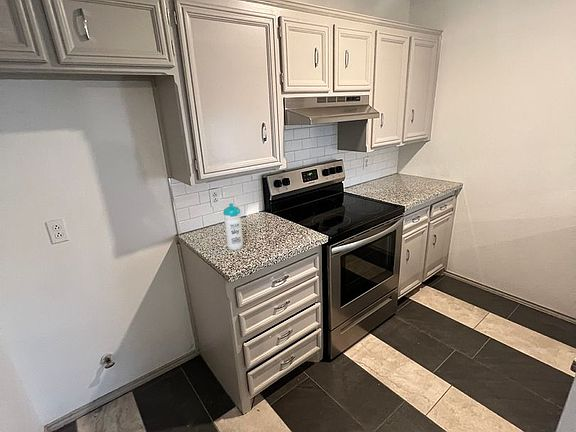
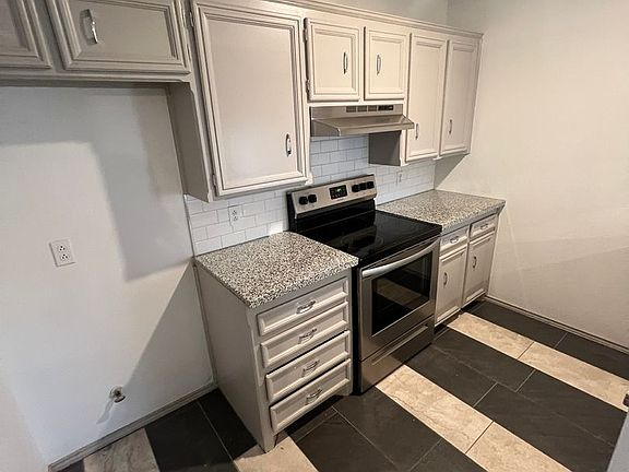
- water bottle [222,202,244,251]
